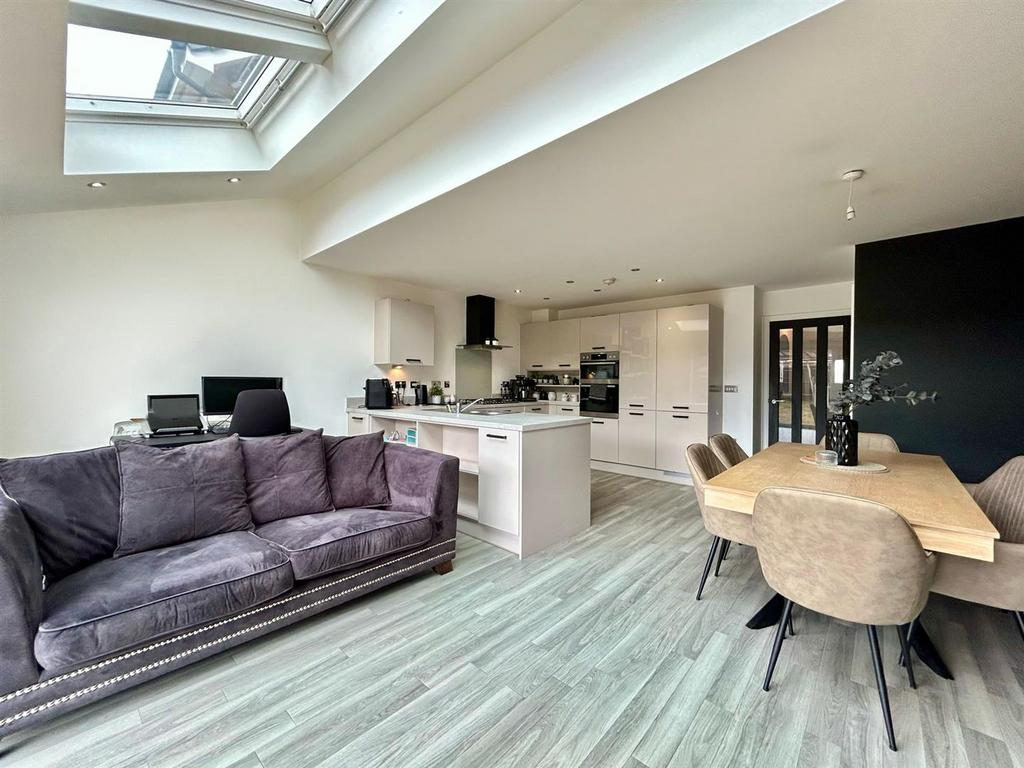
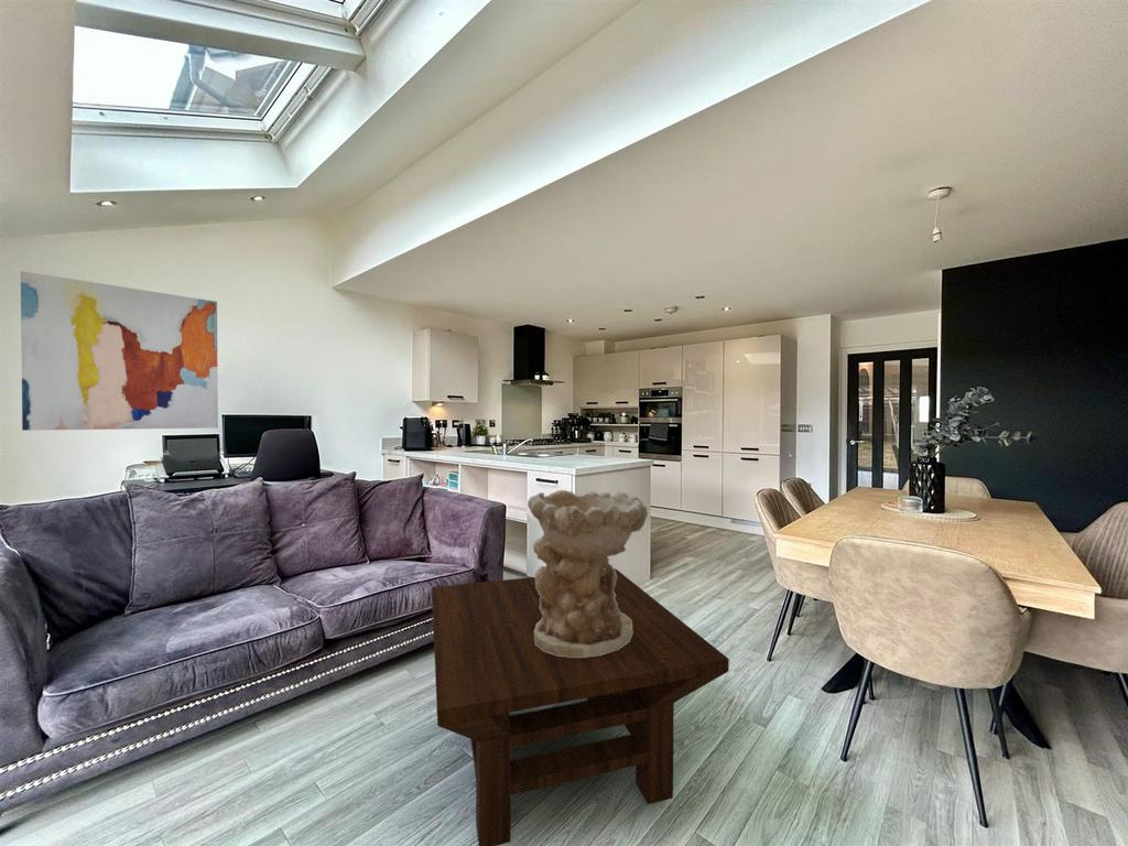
+ wall art [20,270,219,432]
+ coffee table [431,567,730,846]
+ decorative bowl [527,489,649,658]
